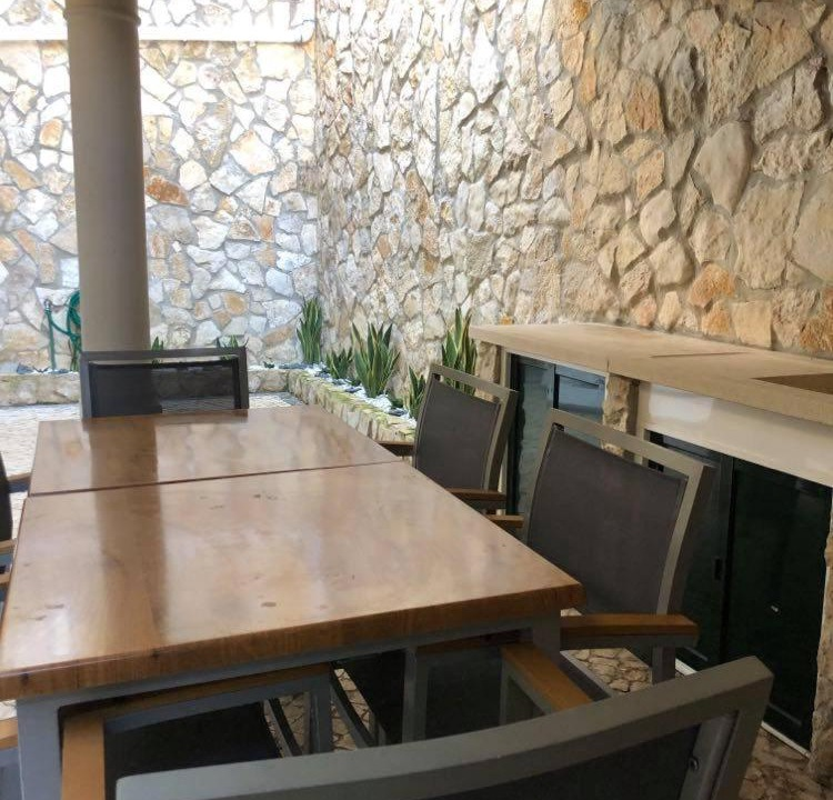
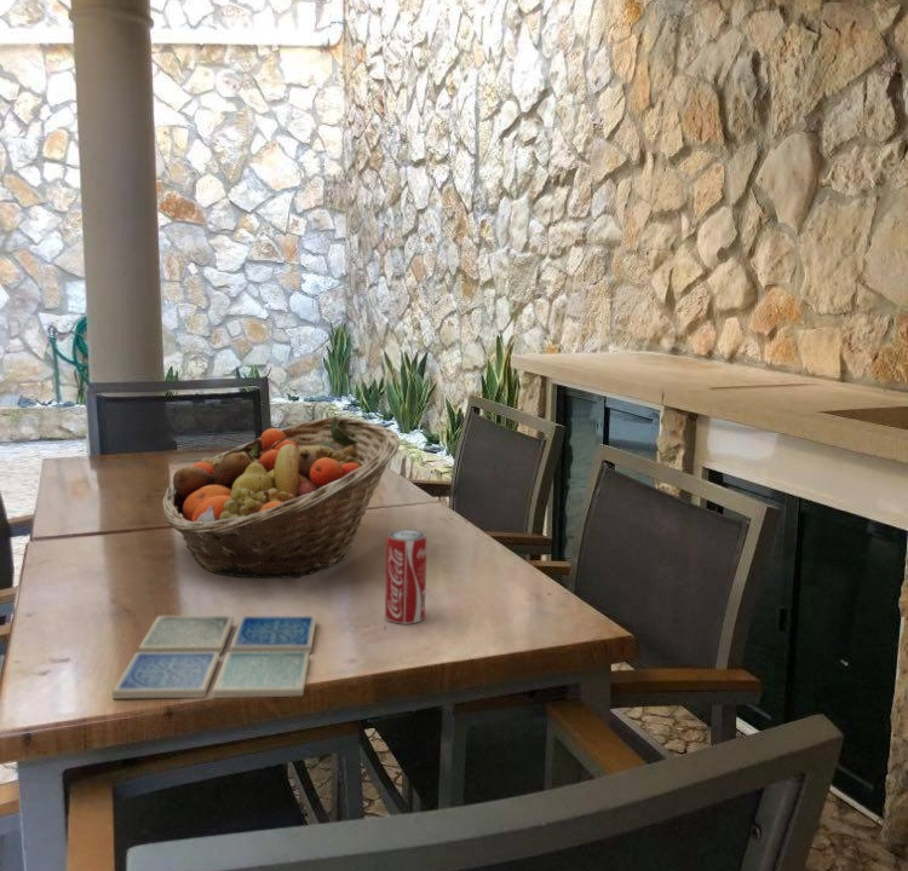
+ beverage can [384,529,427,624]
+ drink coaster [111,615,317,699]
+ fruit basket [161,415,401,579]
